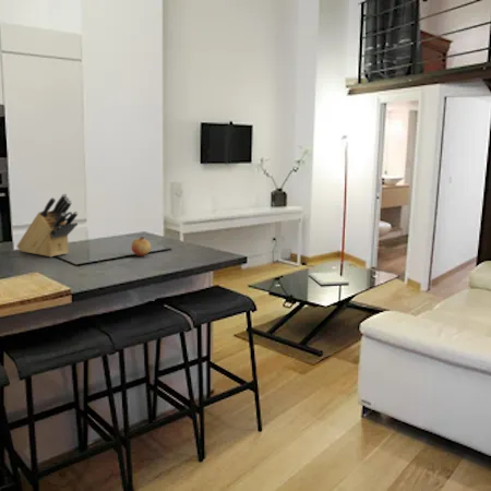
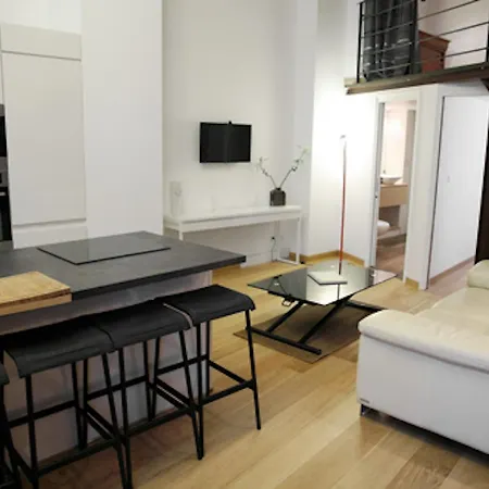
- fruit [130,236,152,258]
- knife block [15,192,79,259]
